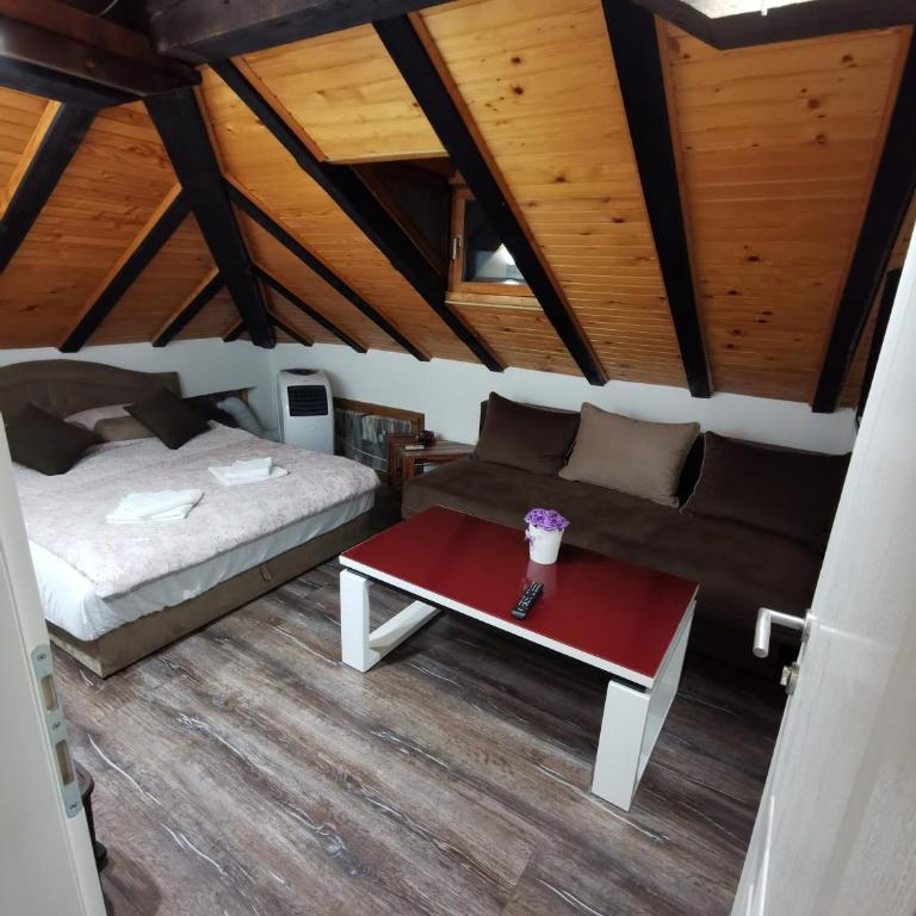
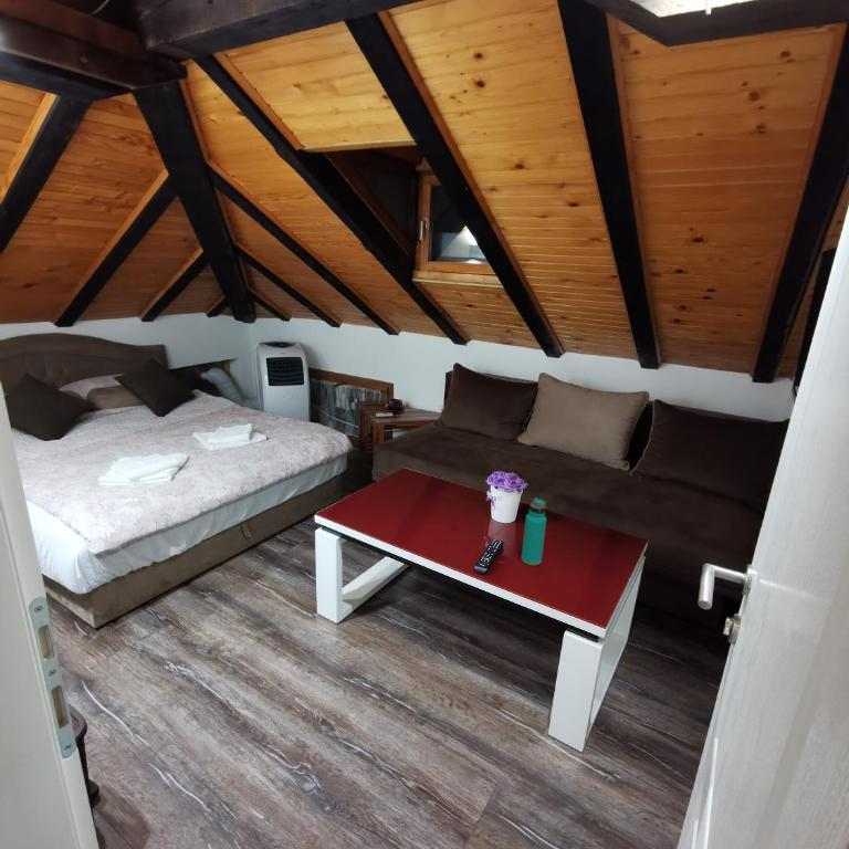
+ water bottle [521,497,547,566]
